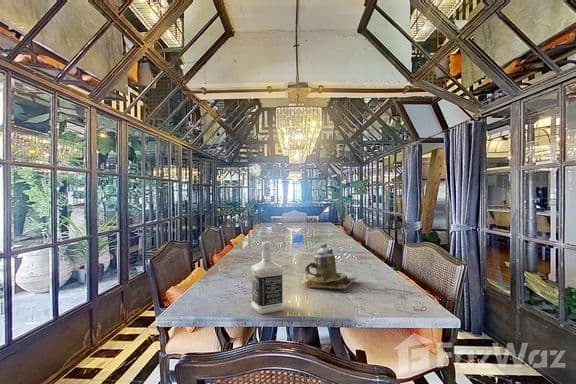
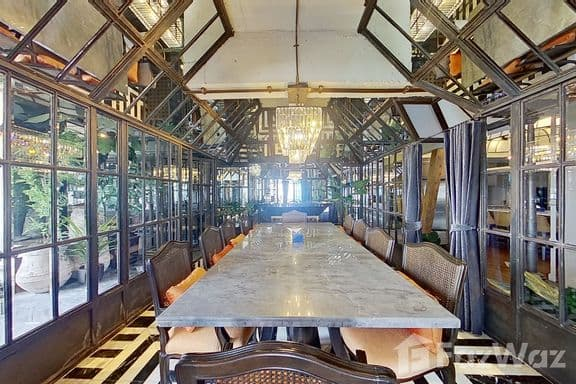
- bottle [250,241,285,315]
- teapot [300,243,361,290]
